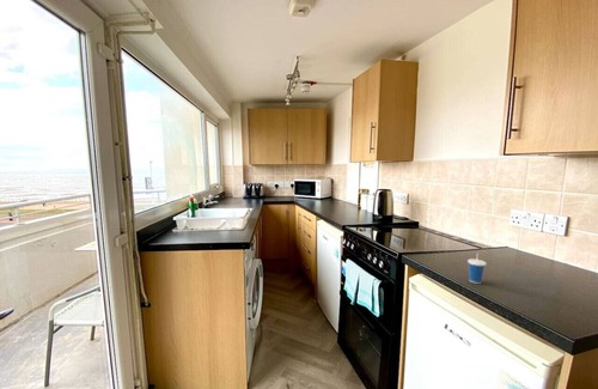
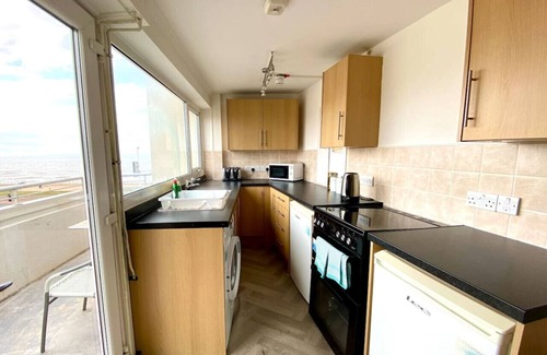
- cup [466,251,488,285]
